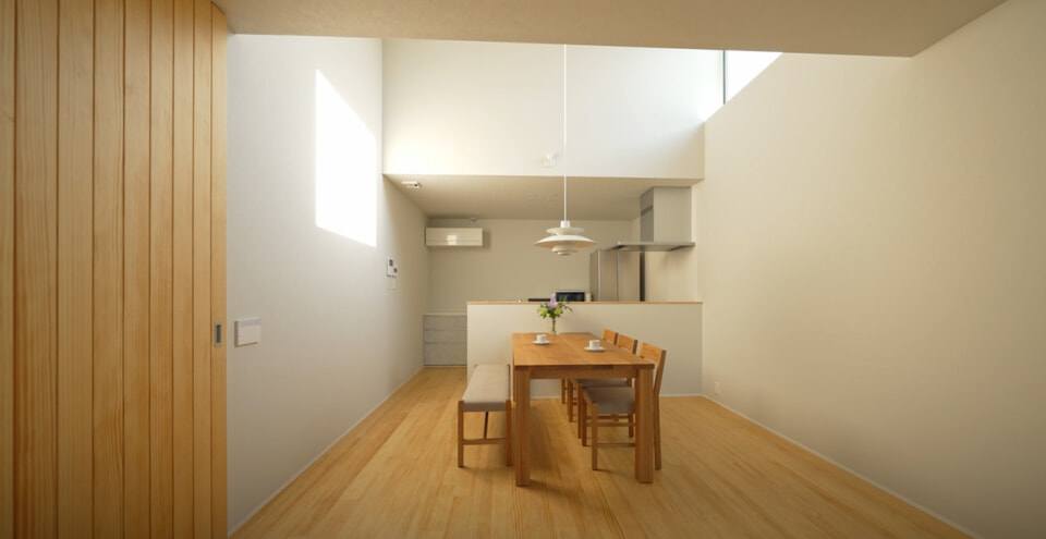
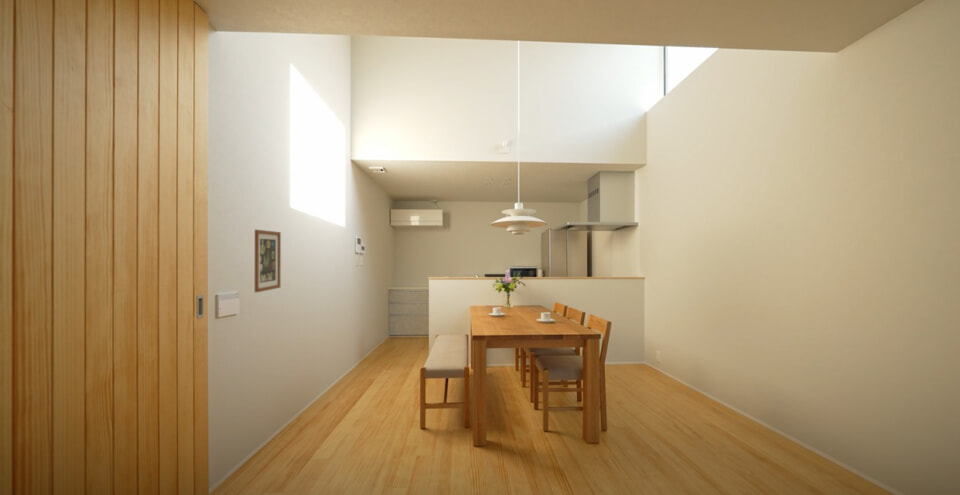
+ wall art [254,229,282,293]
